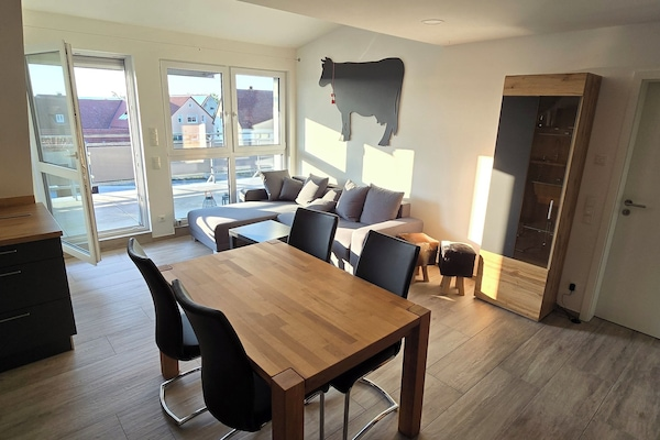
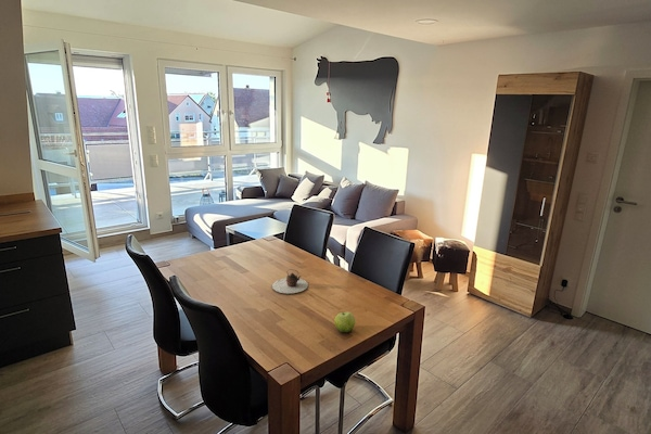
+ teapot [271,268,309,294]
+ fruit [333,311,356,334]
